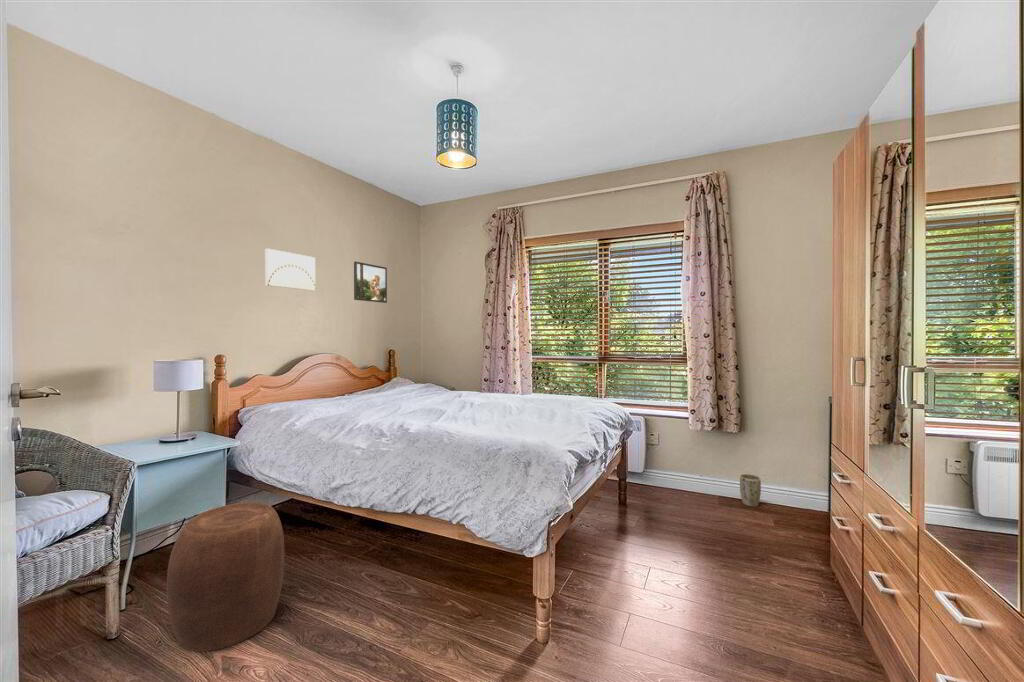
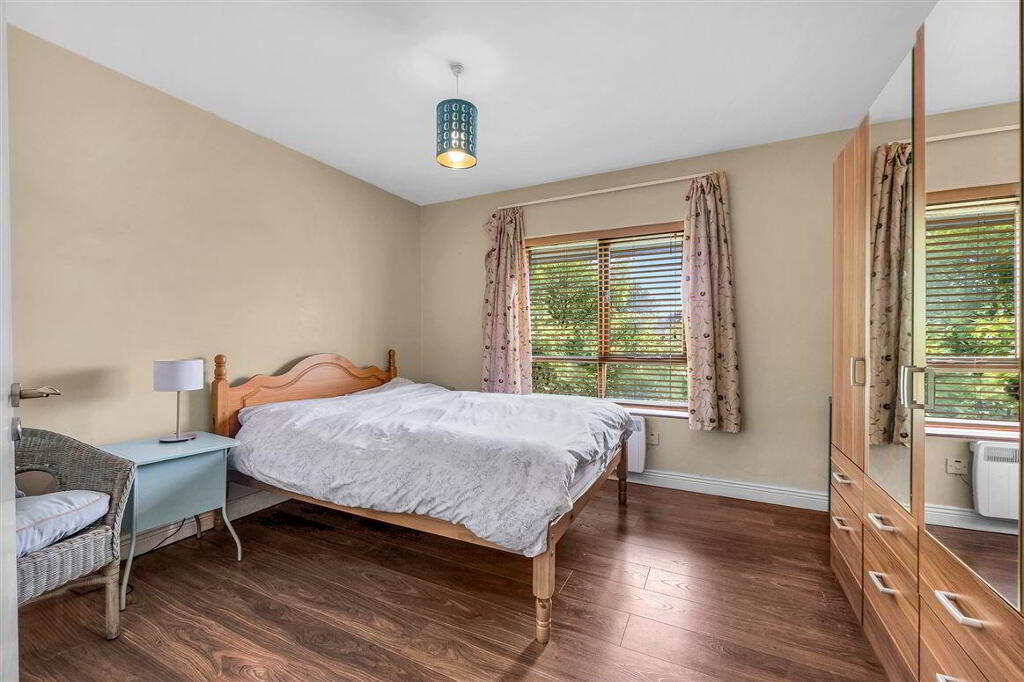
- plant pot [739,473,762,508]
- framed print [353,260,388,304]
- wall art [264,248,316,292]
- stool [166,501,285,653]
